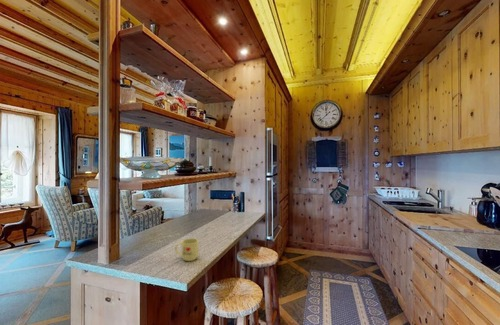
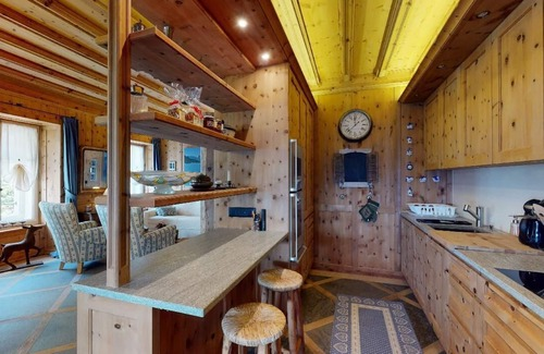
- mug [174,237,200,262]
